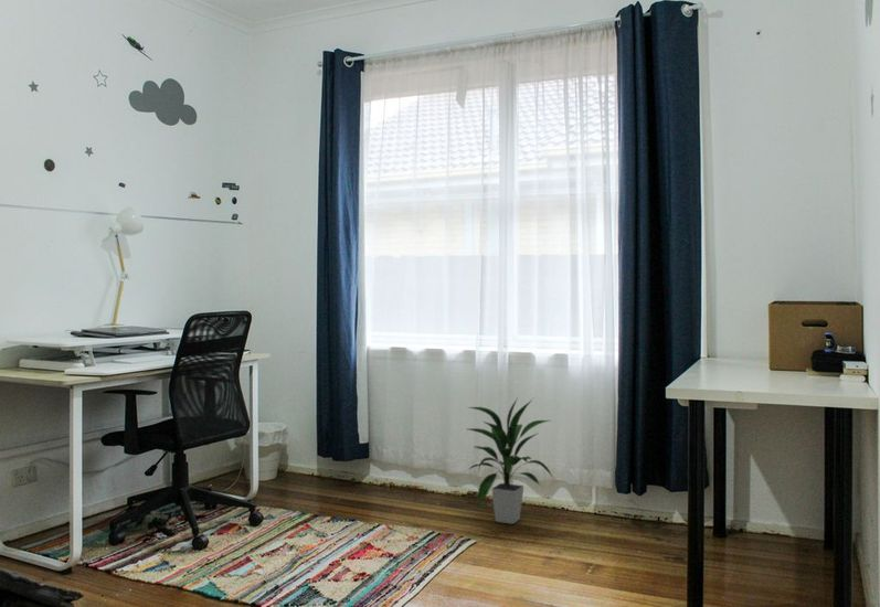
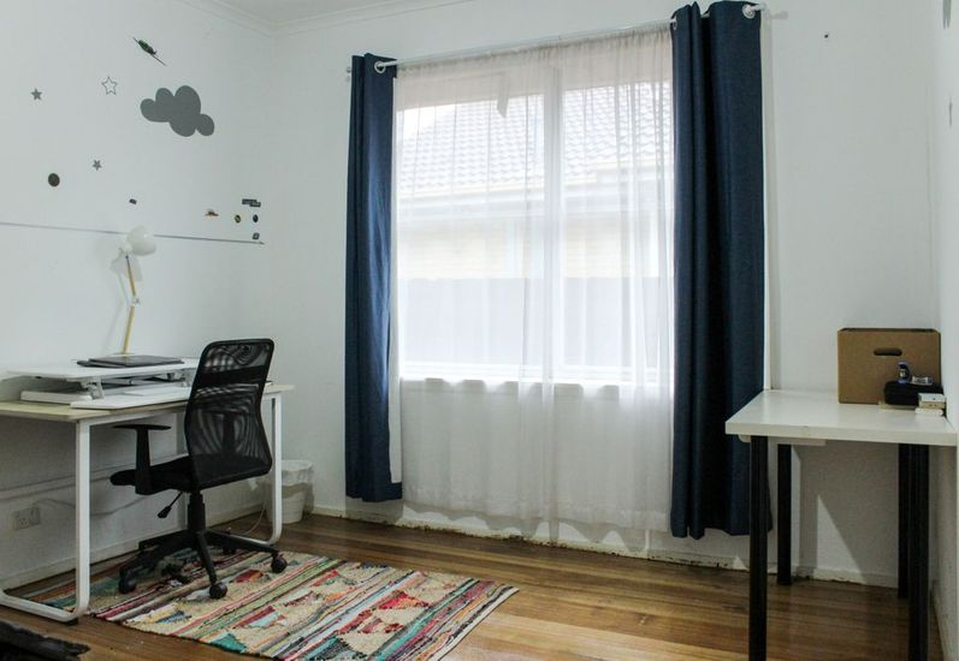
- indoor plant [467,397,554,525]
